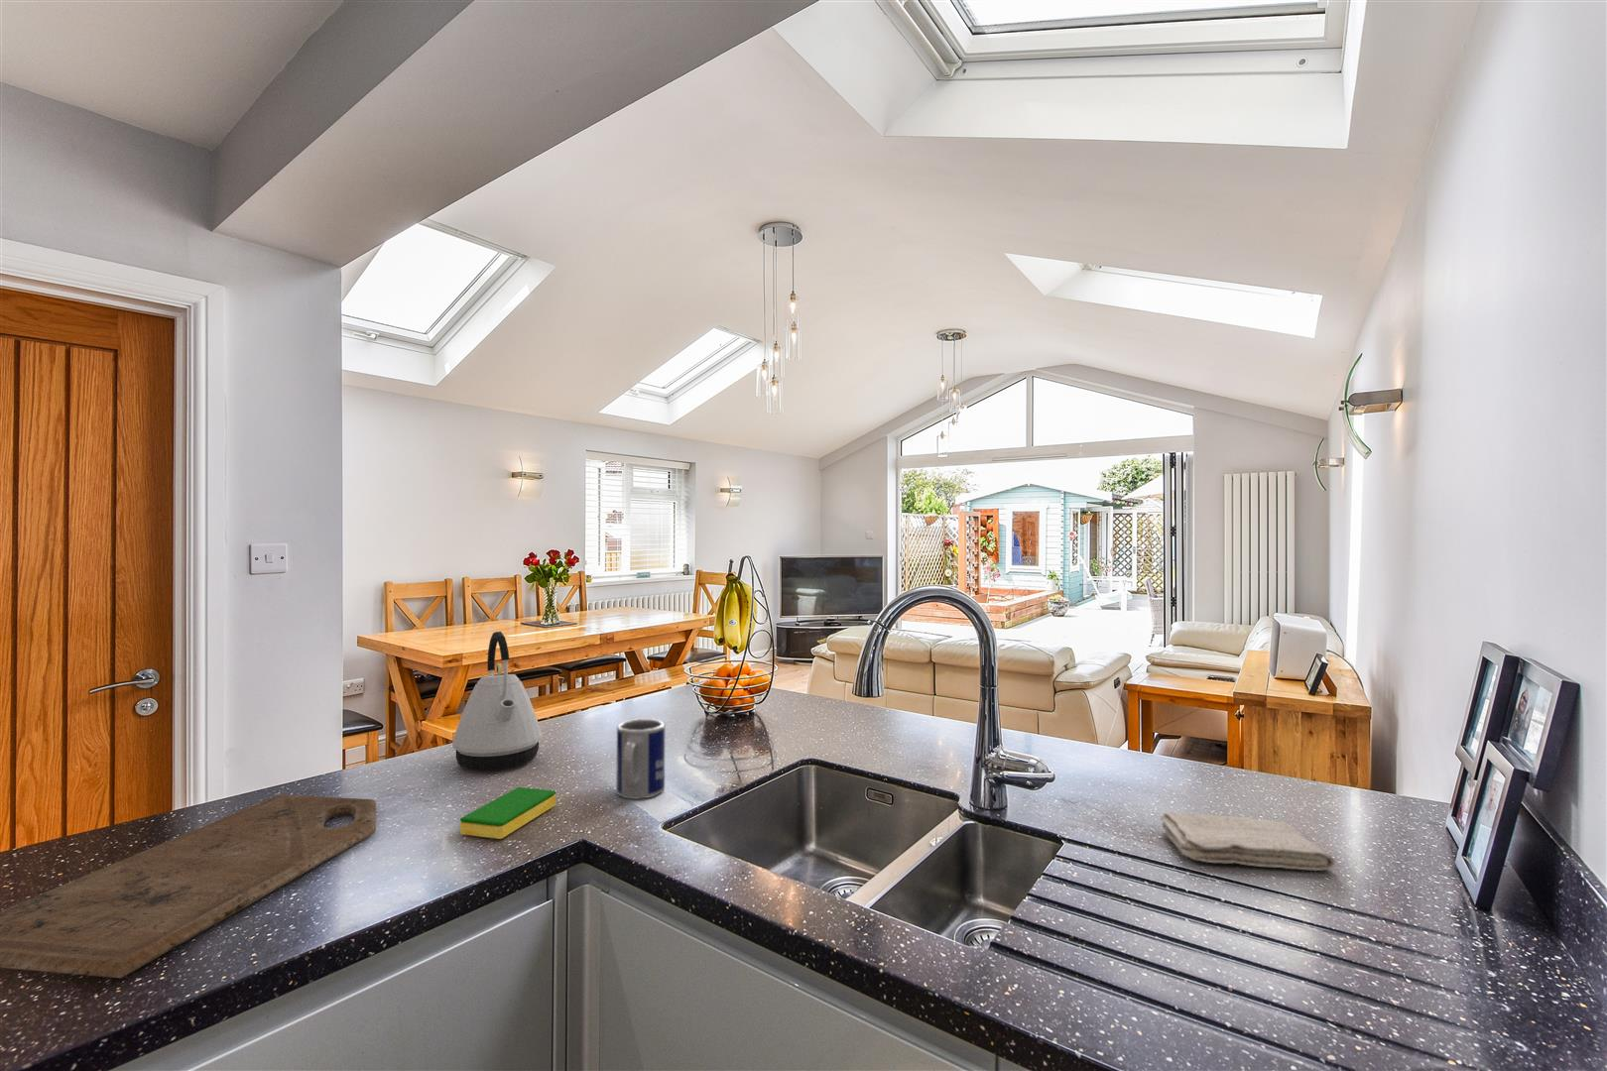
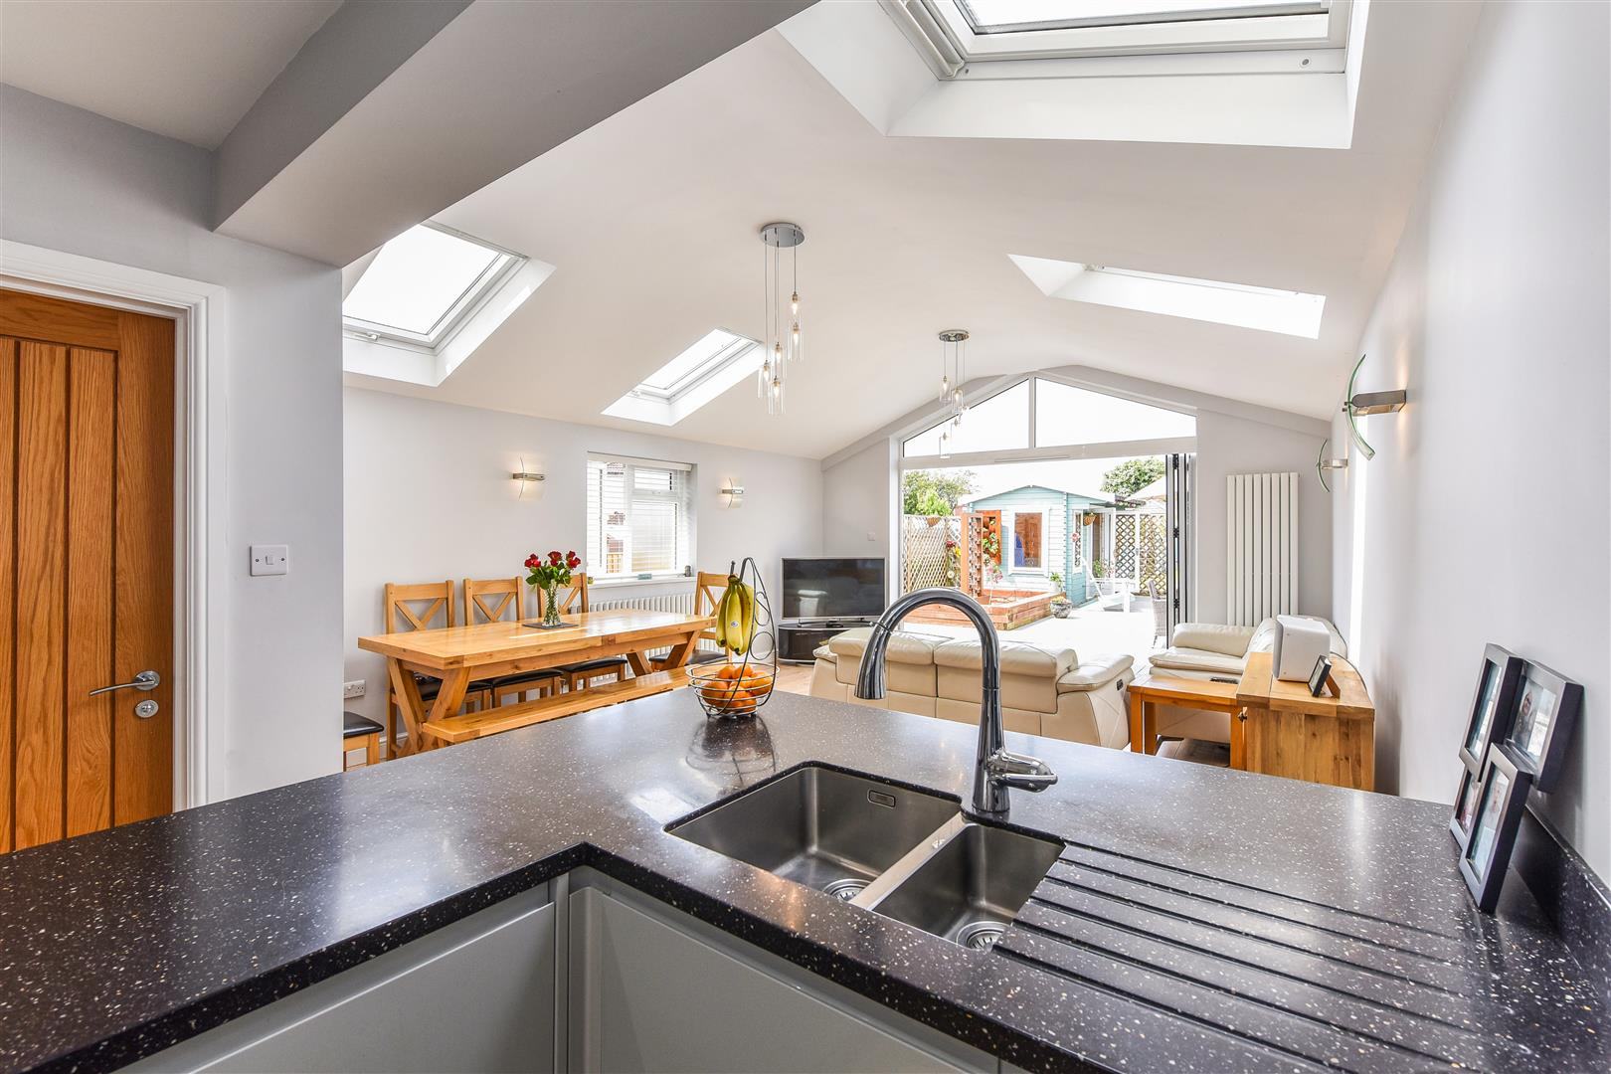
- kettle [451,631,543,772]
- washcloth [1159,812,1337,871]
- cutting board [0,794,377,979]
- mug [615,718,666,801]
- dish sponge [459,787,556,840]
